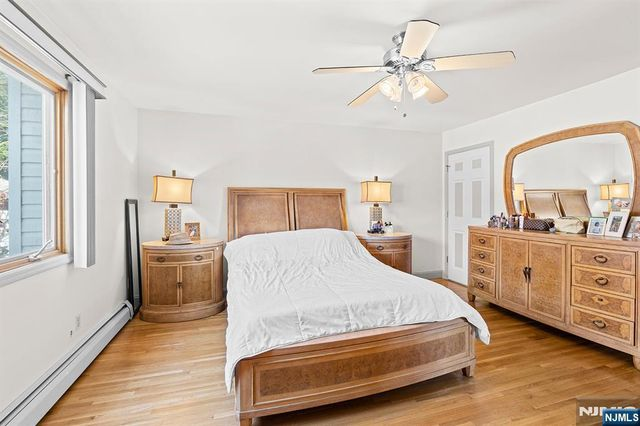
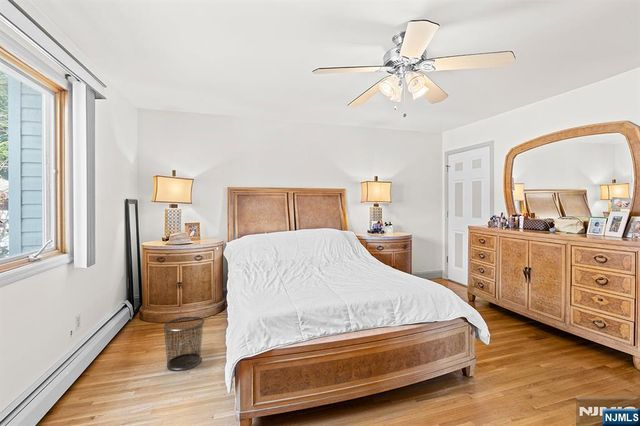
+ waste bin [163,315,205,371]
